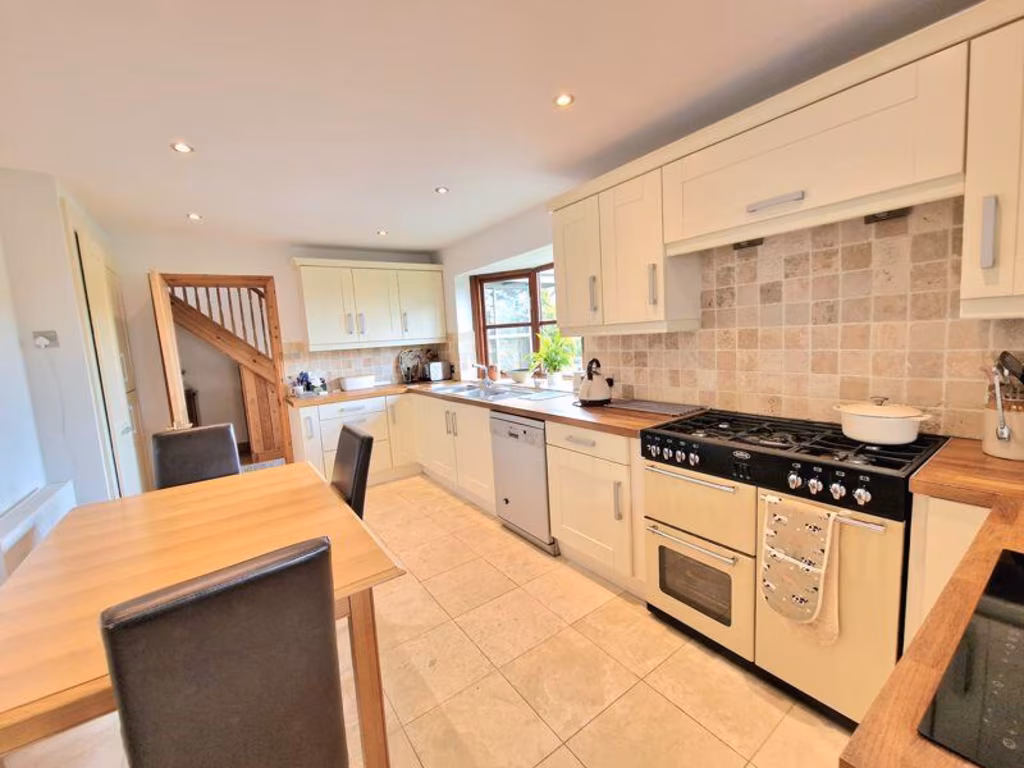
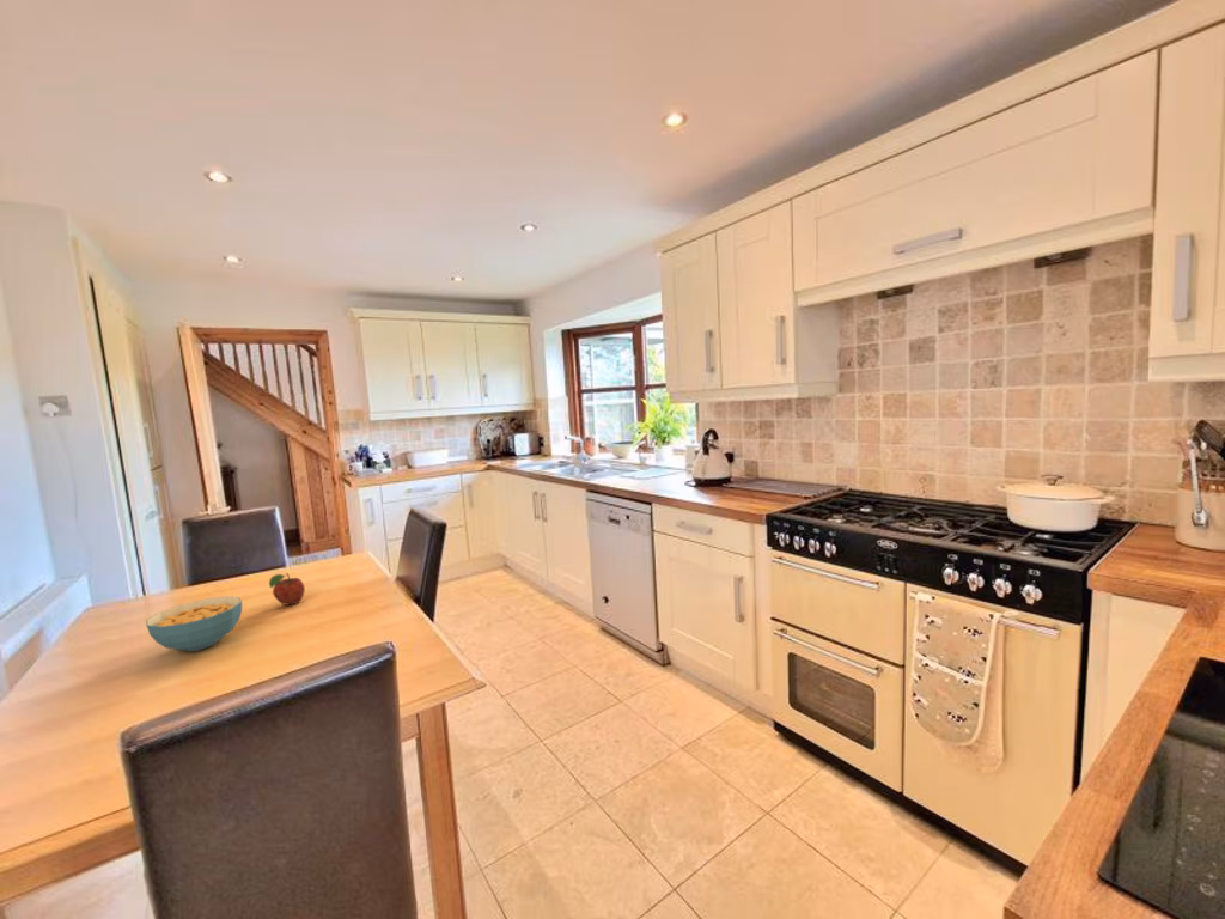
+ fruit [268,572,306,607]
+ cereal bowl [145,595,243,652]
